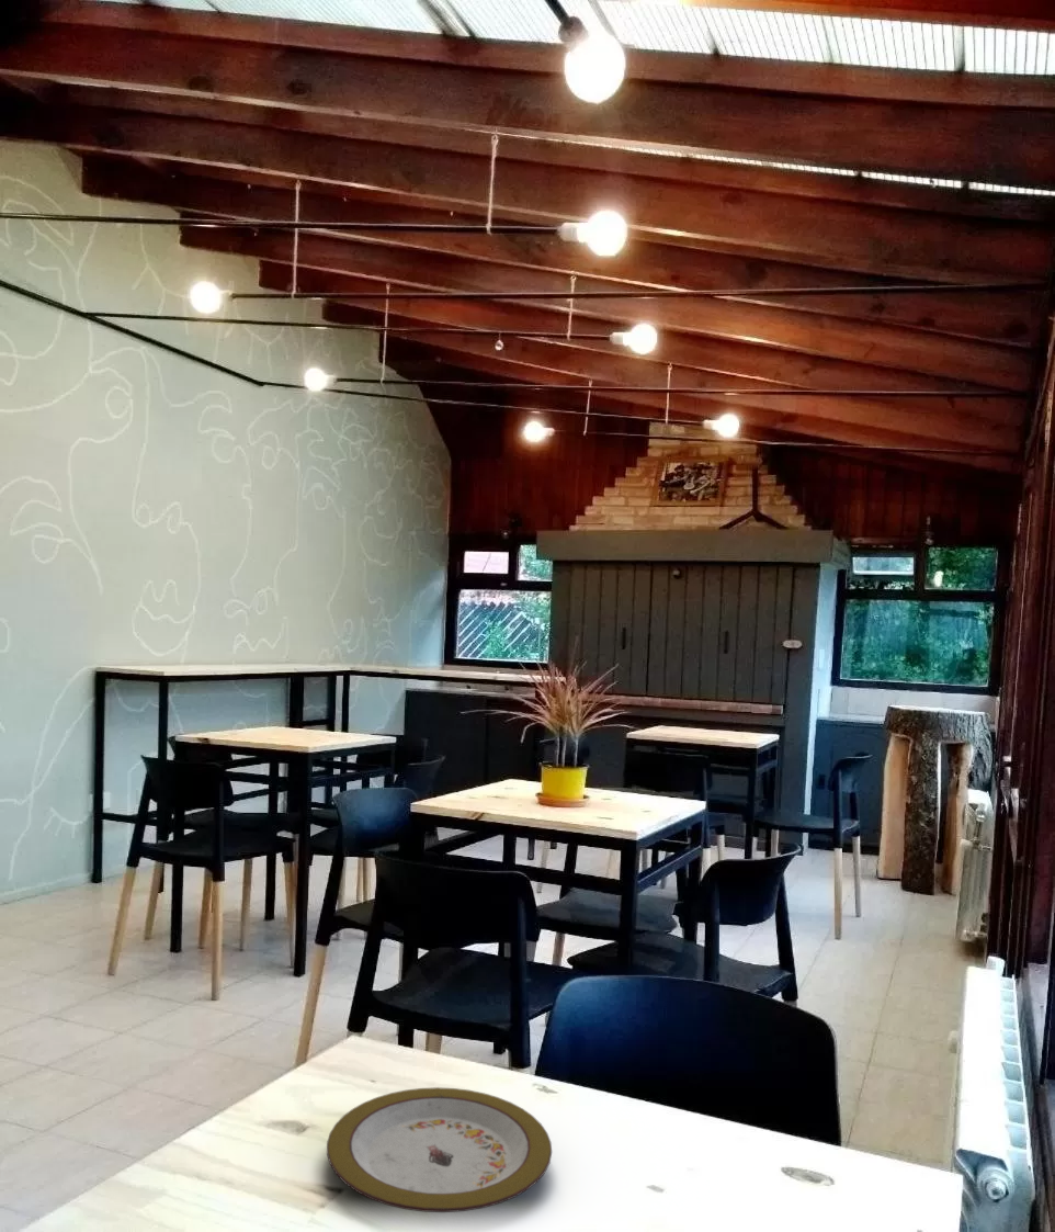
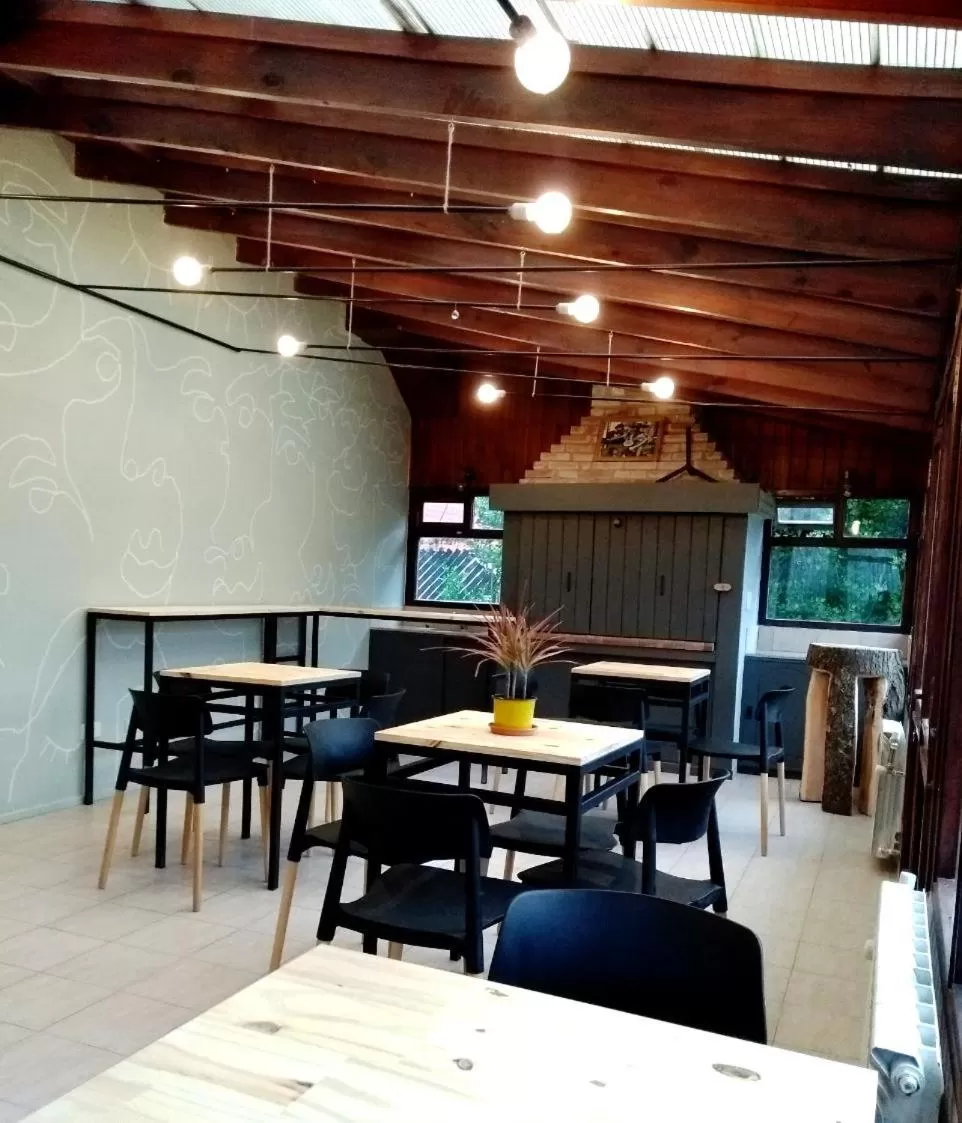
- plate [326,1086,553,1213]
